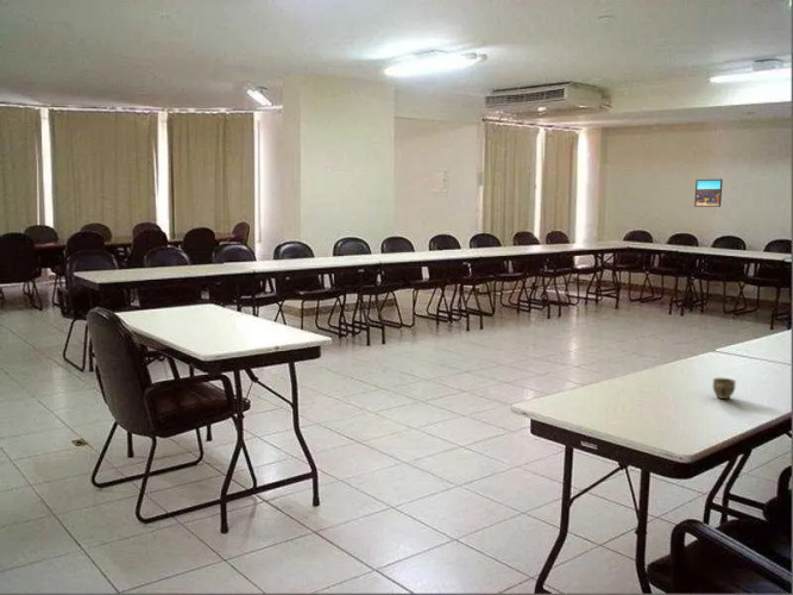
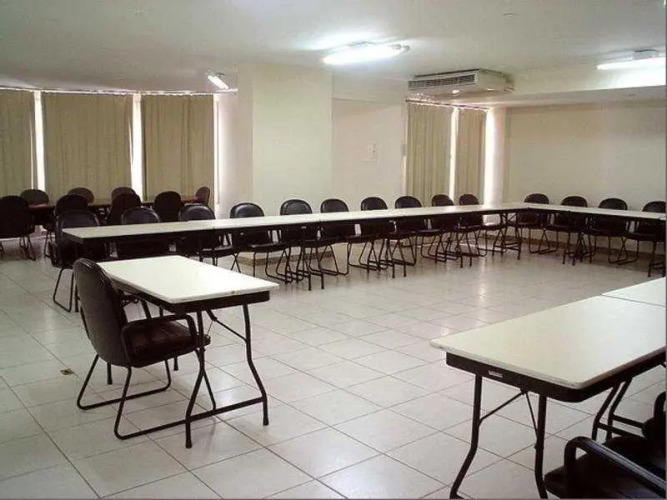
- cup [711,377,737,400]
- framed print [693,178,724,208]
